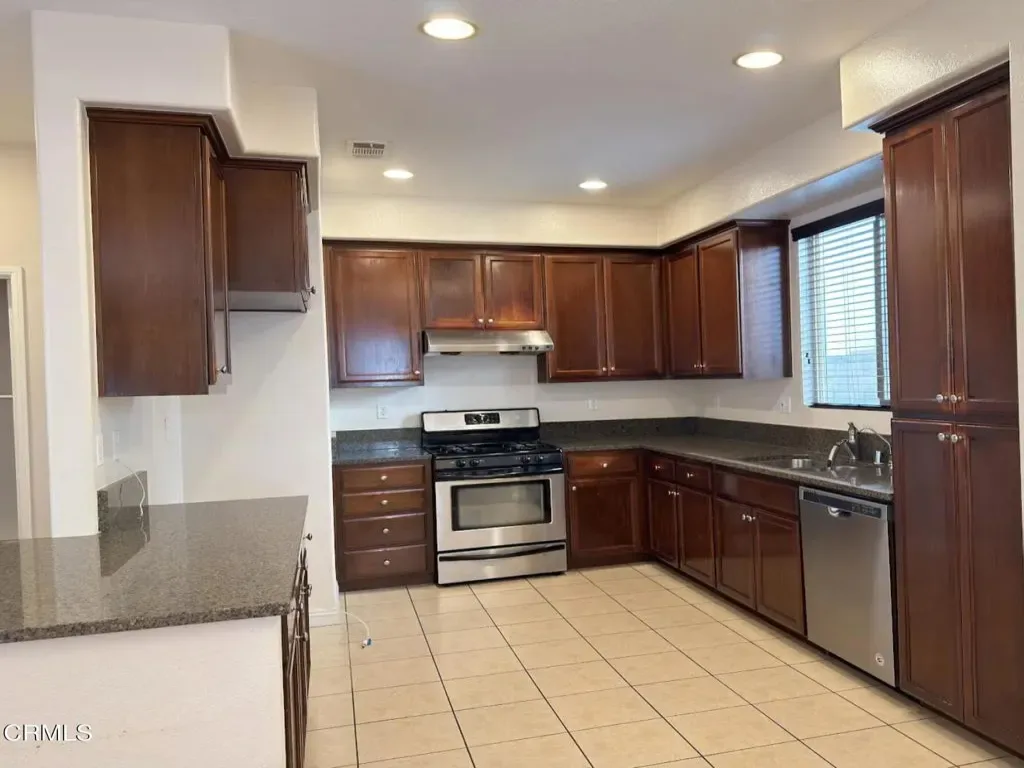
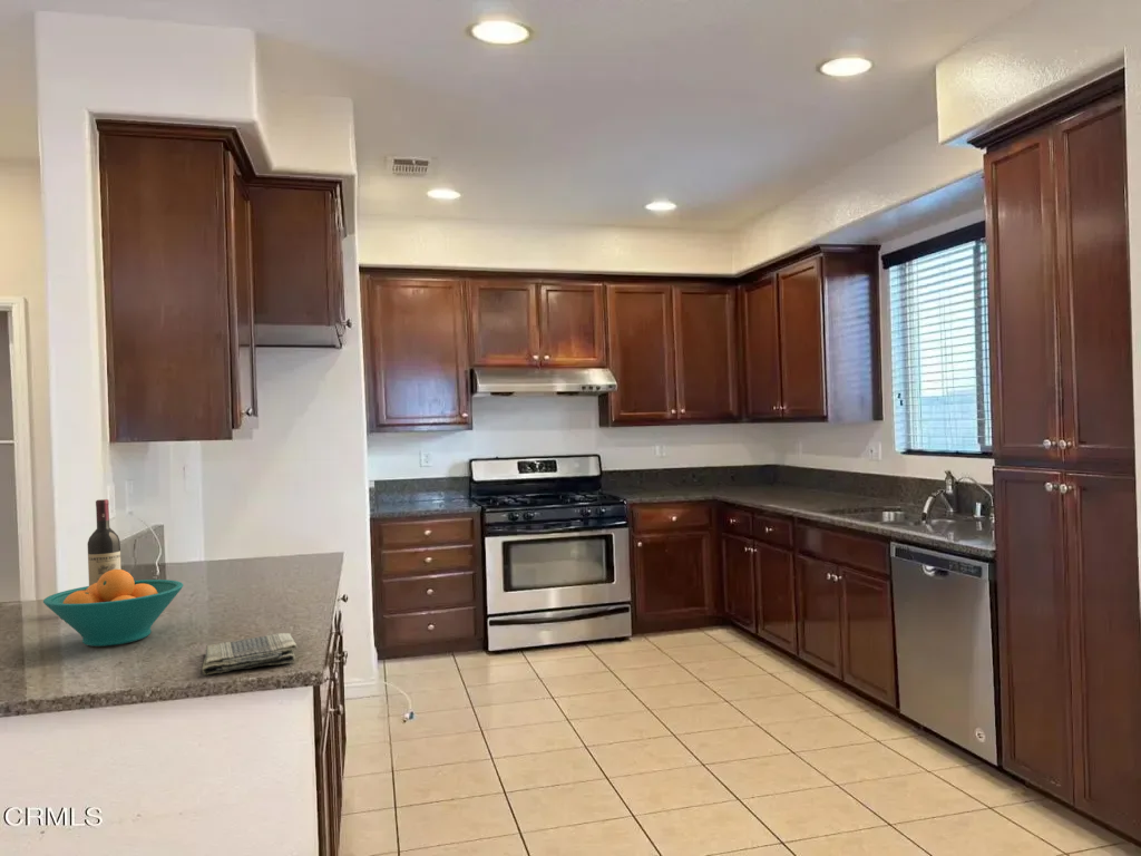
+ fruit bowl [42,568,184,648]
+ wine bottle [87,498,121,586]
+ dish towel [201,632,298,677]
